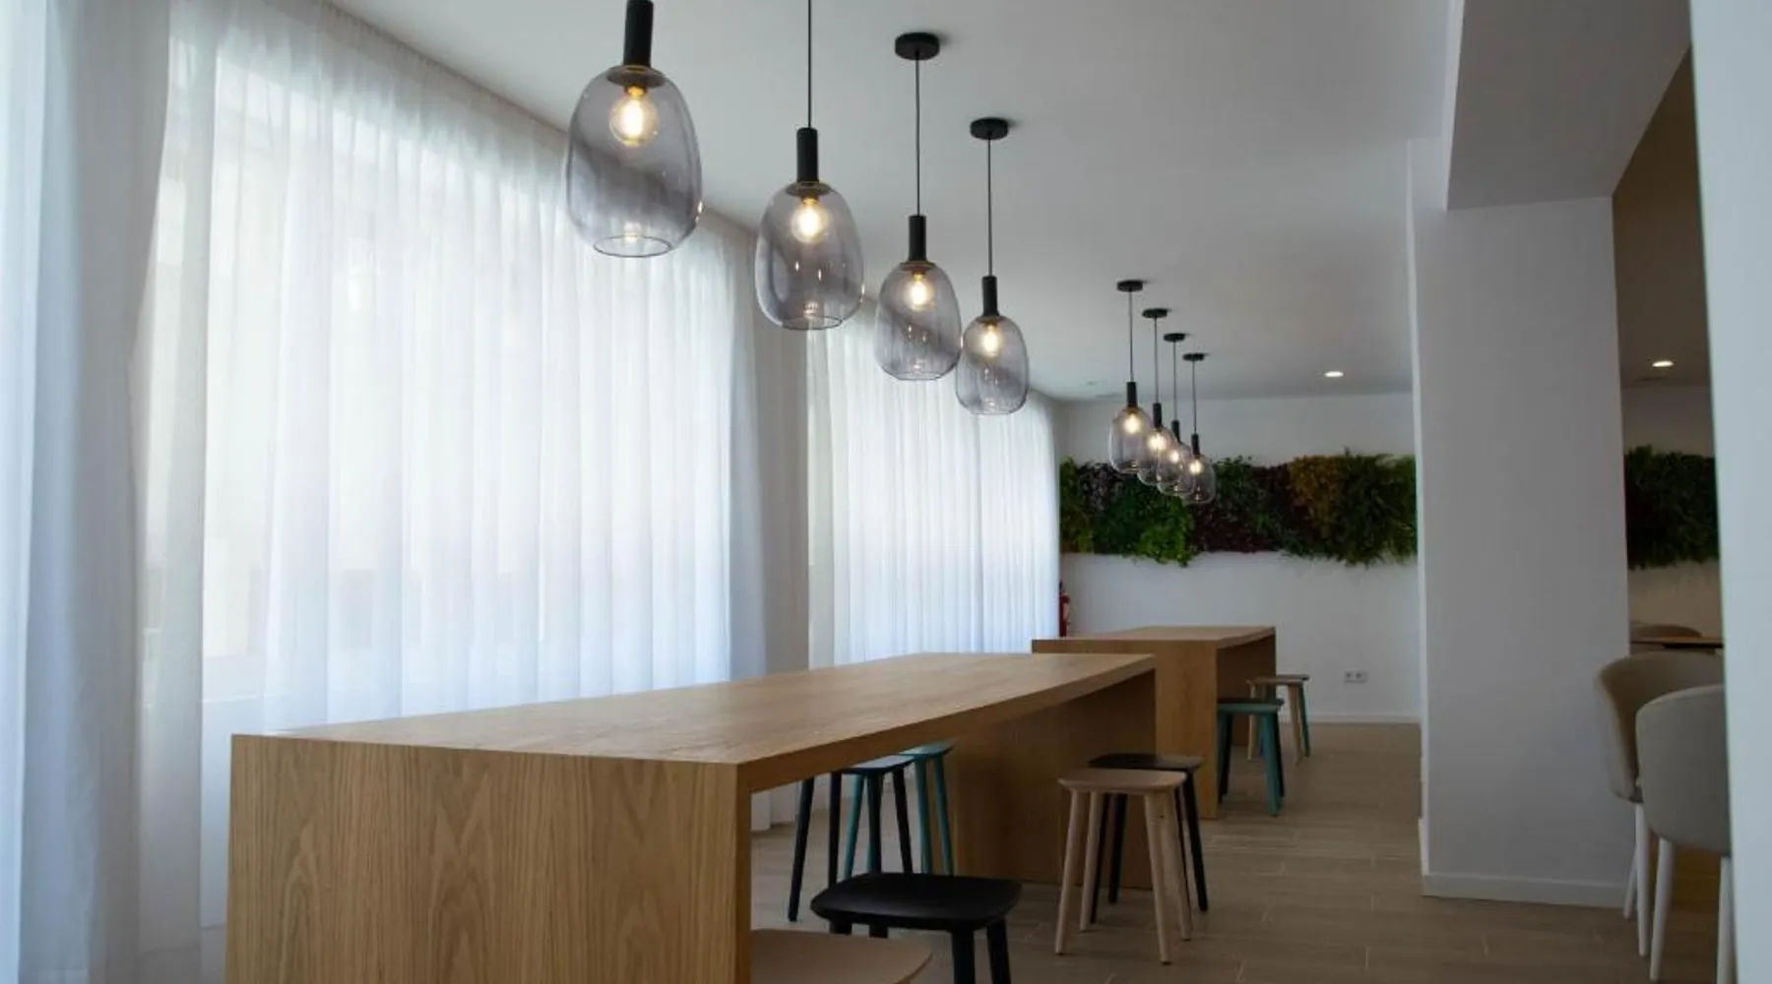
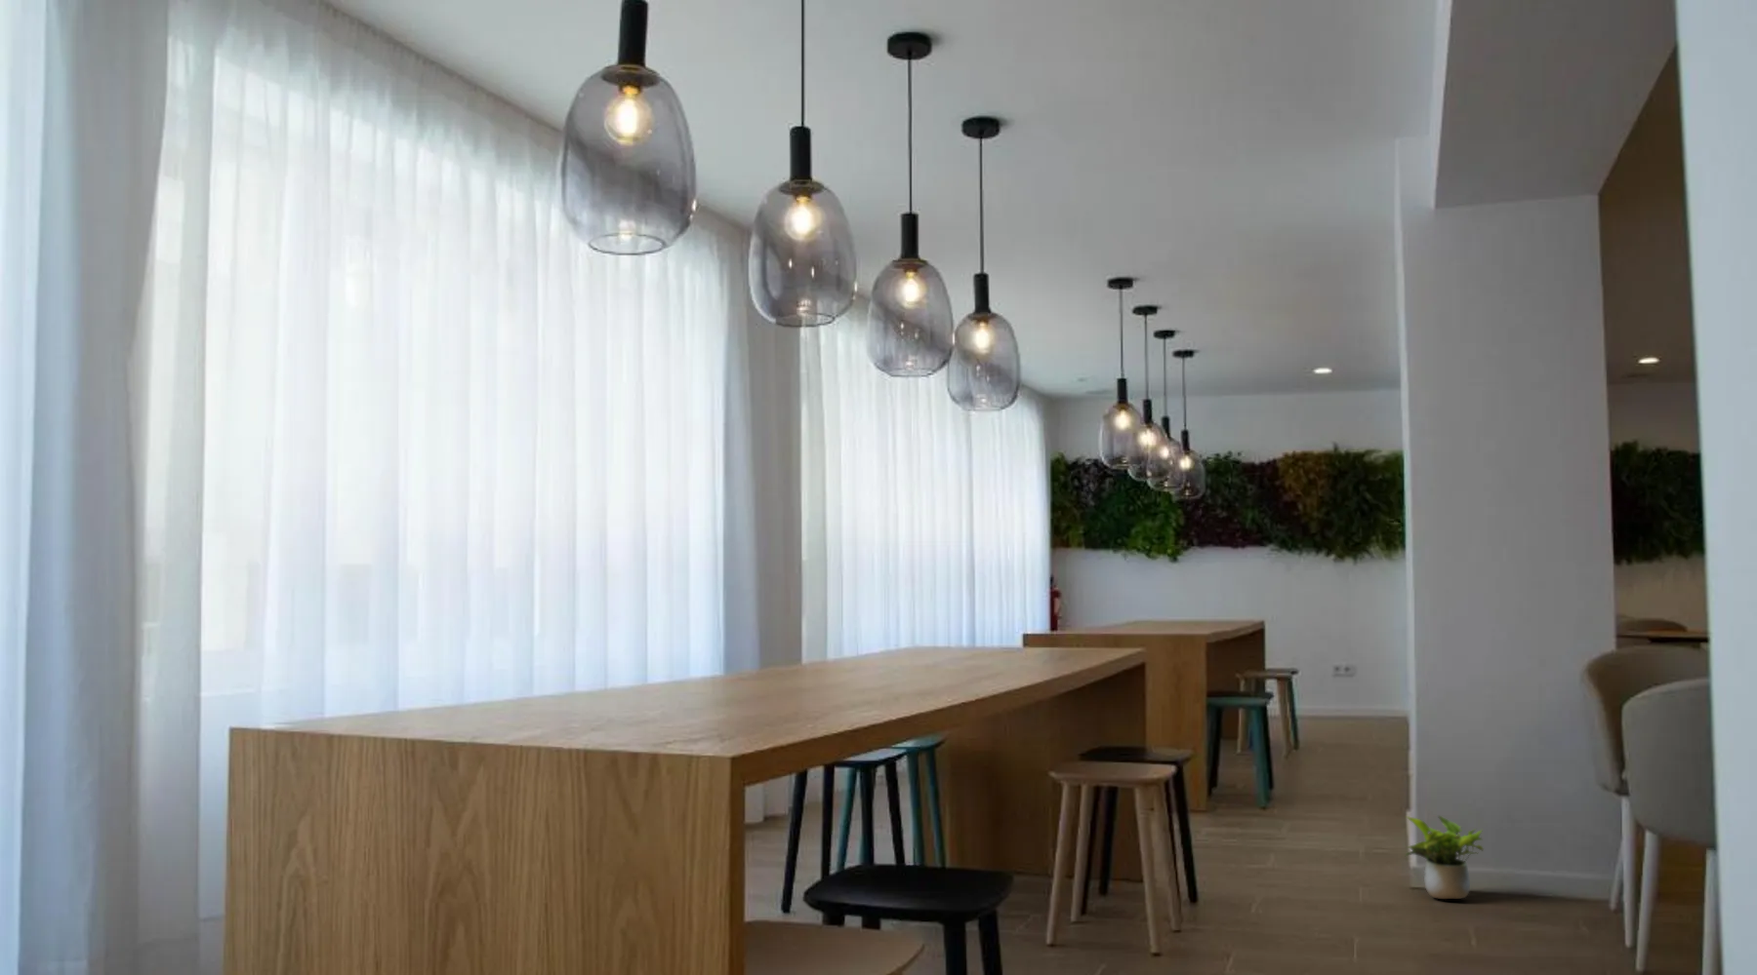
+ potted plant [1405,814,1484,899]
